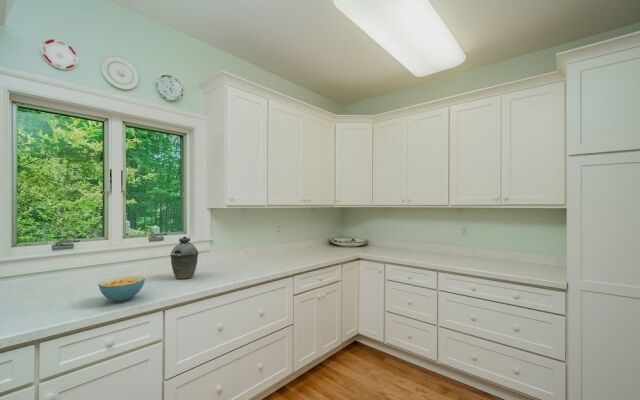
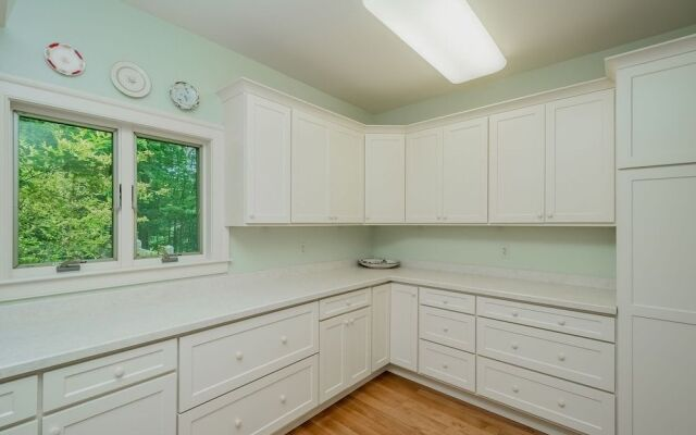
- cereal bowl [98,275,146,302]
- kettle [169,235,199,280]
